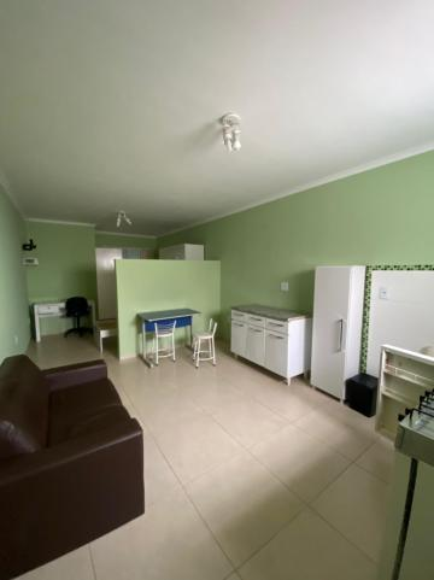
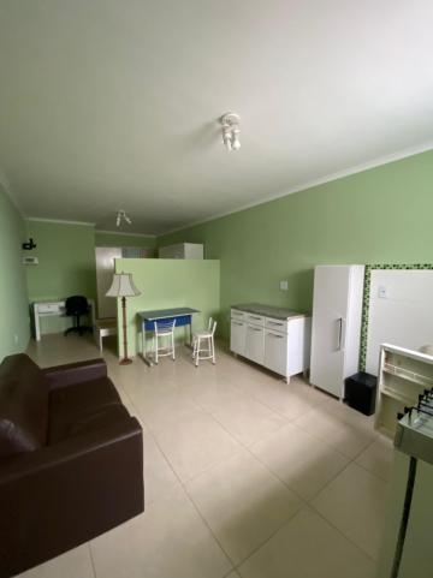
+ floor lamp [103,270,142,367]
